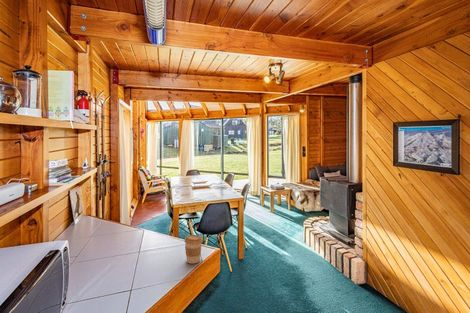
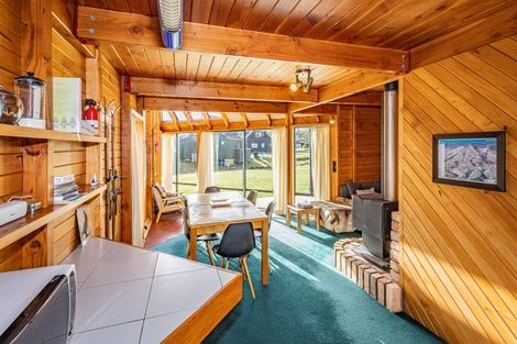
- coffee cup [184,234,203,265]
